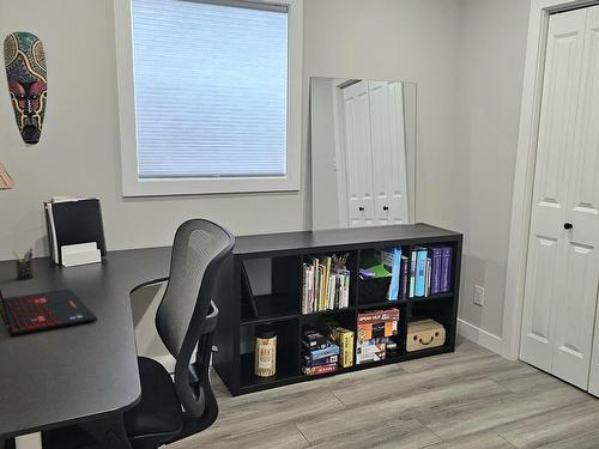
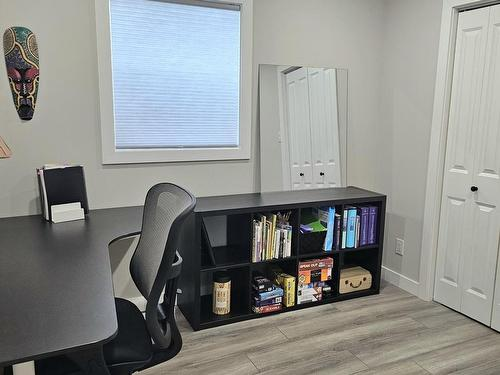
- pen holder [12,247,35,280]
- laptop [0,289,98,338]
